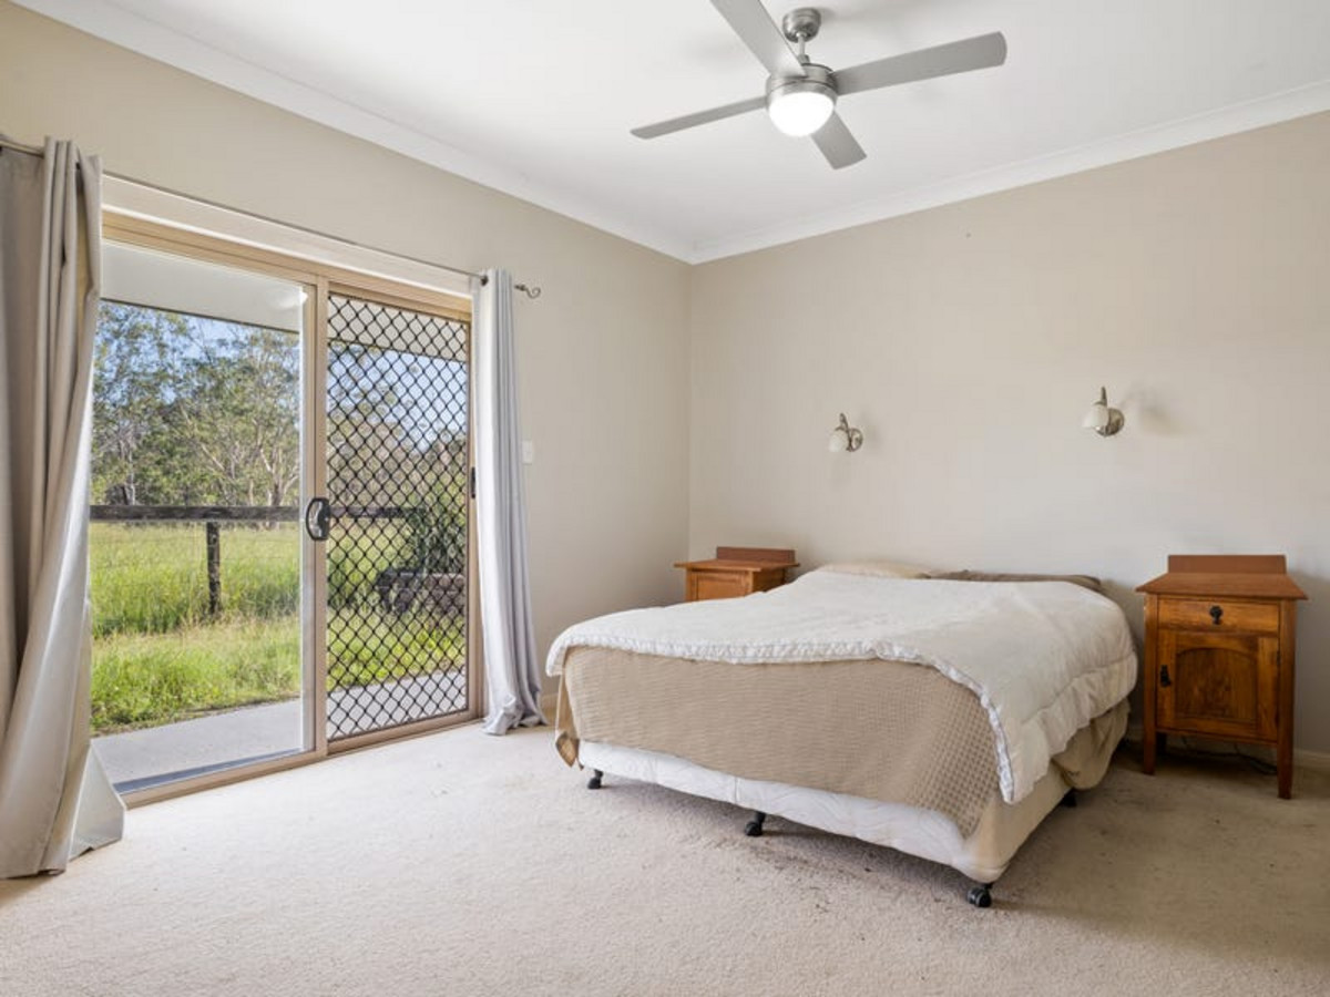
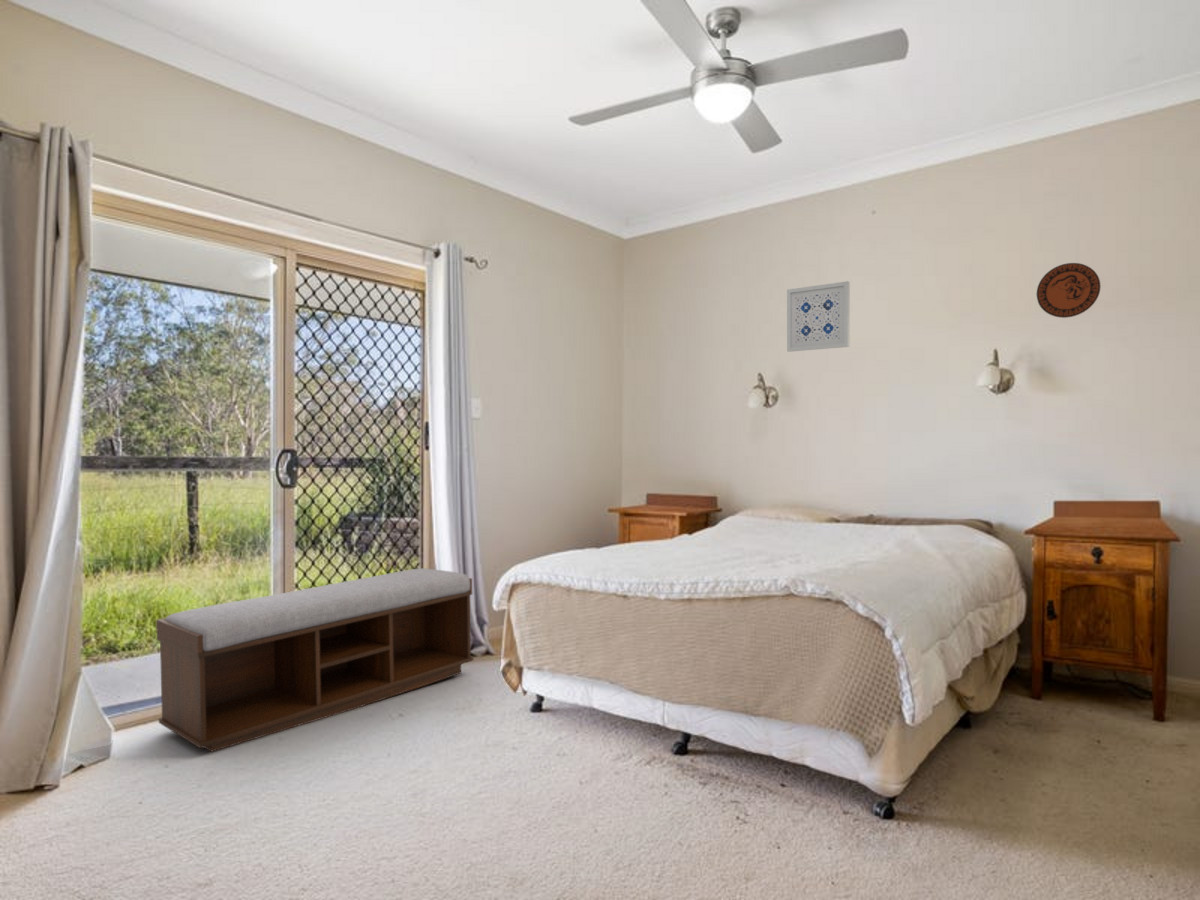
+ decorative plate [1036,262,1102,319]
+ bench [155,567,474,753]
+ wall art [786,280,851,353]
